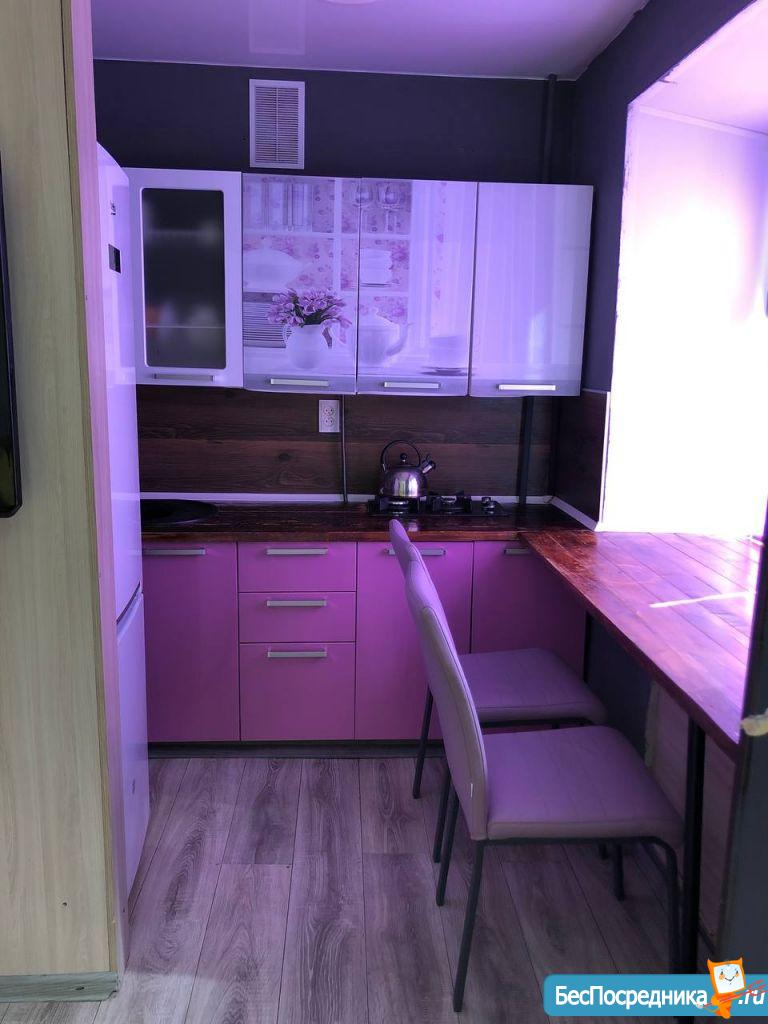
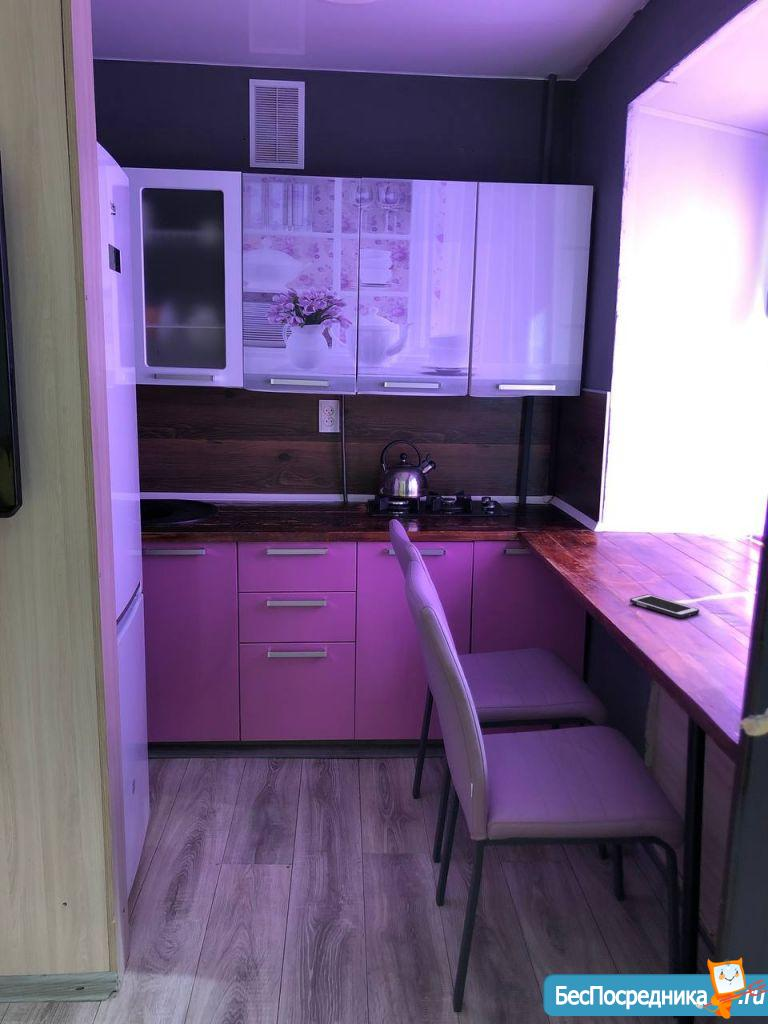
+ cell phone [629,593,700,619]
